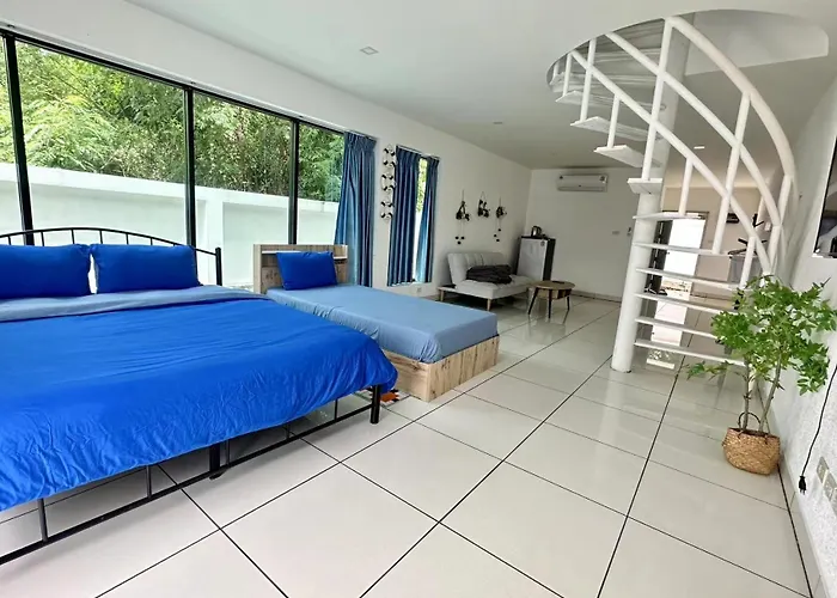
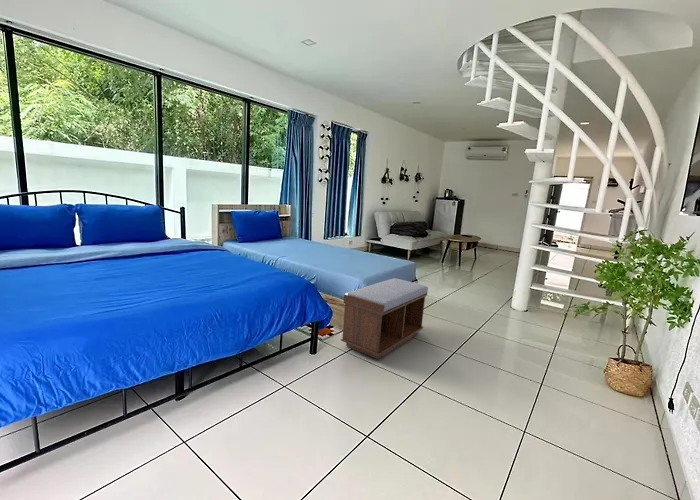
+ bench [340,277,429,360]
